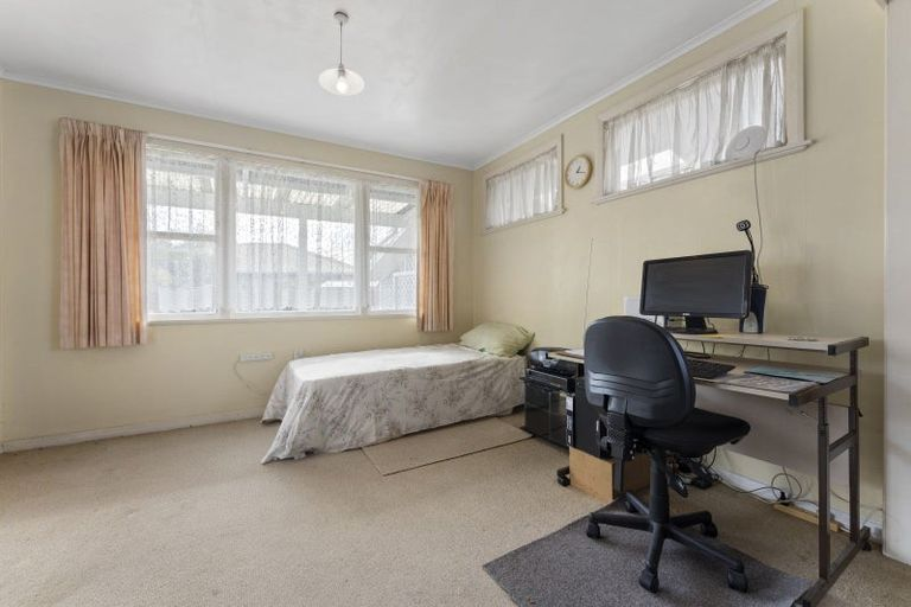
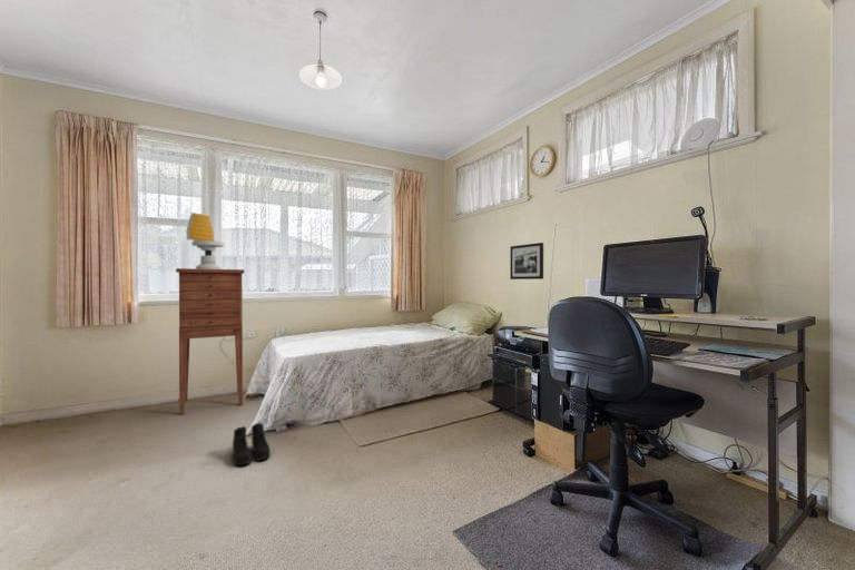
+ boots [232,422,272,466]
+ picture frame [509,242,544,281]
+ chair [186,212,225,269]
+ cabinet [175,267,245,415]
